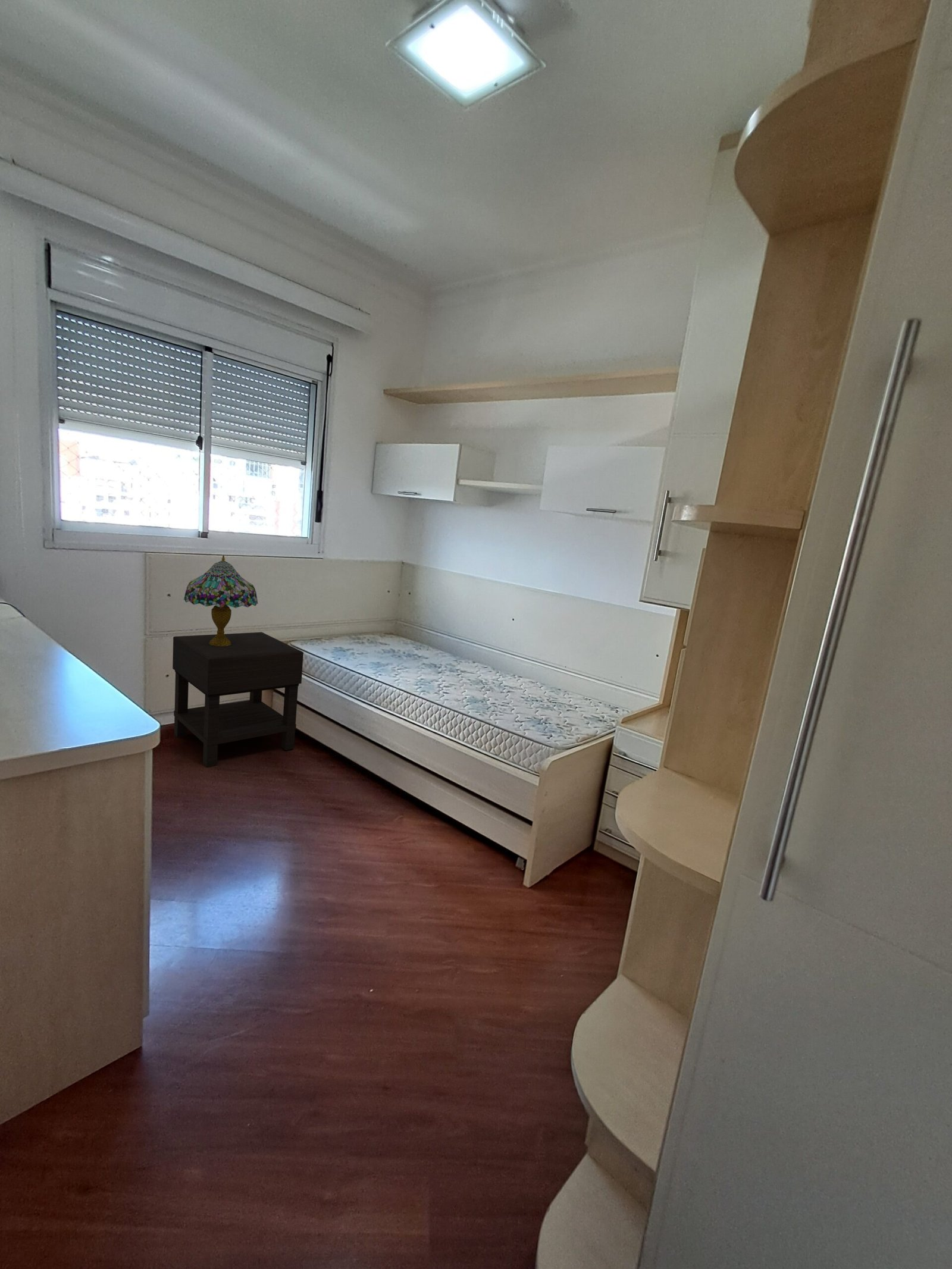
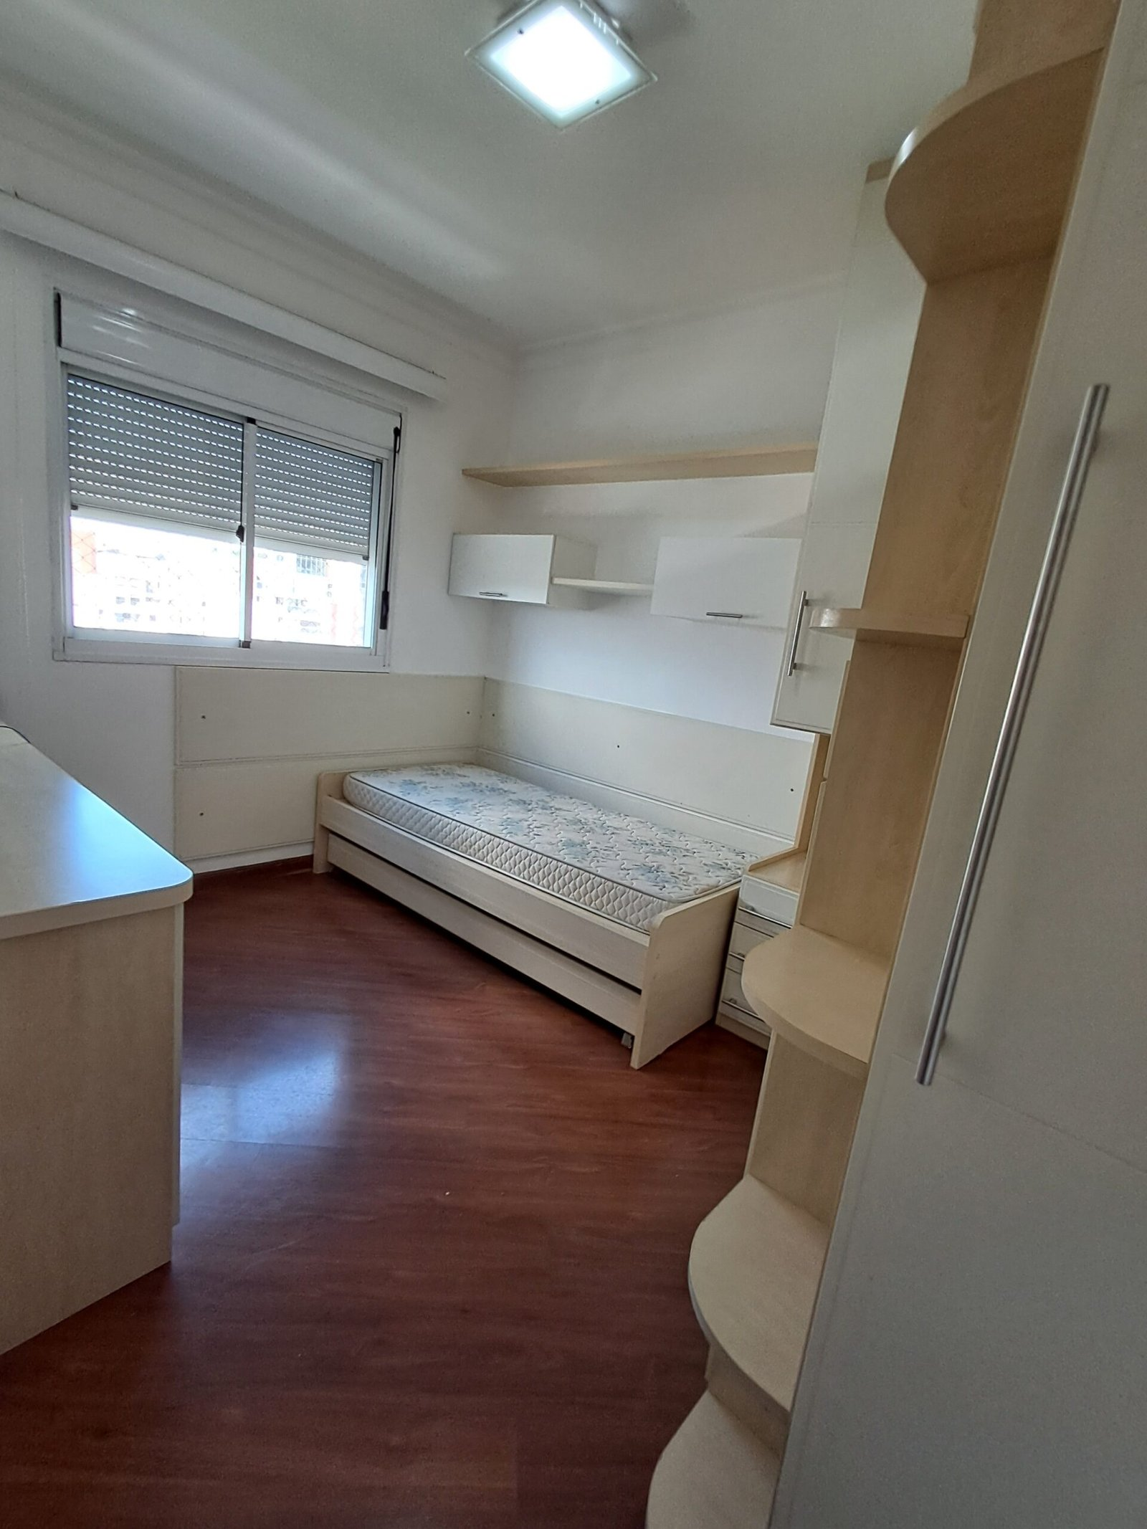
- table lamp [183,554,258,646]
- nightstand [172,631,304,768]
